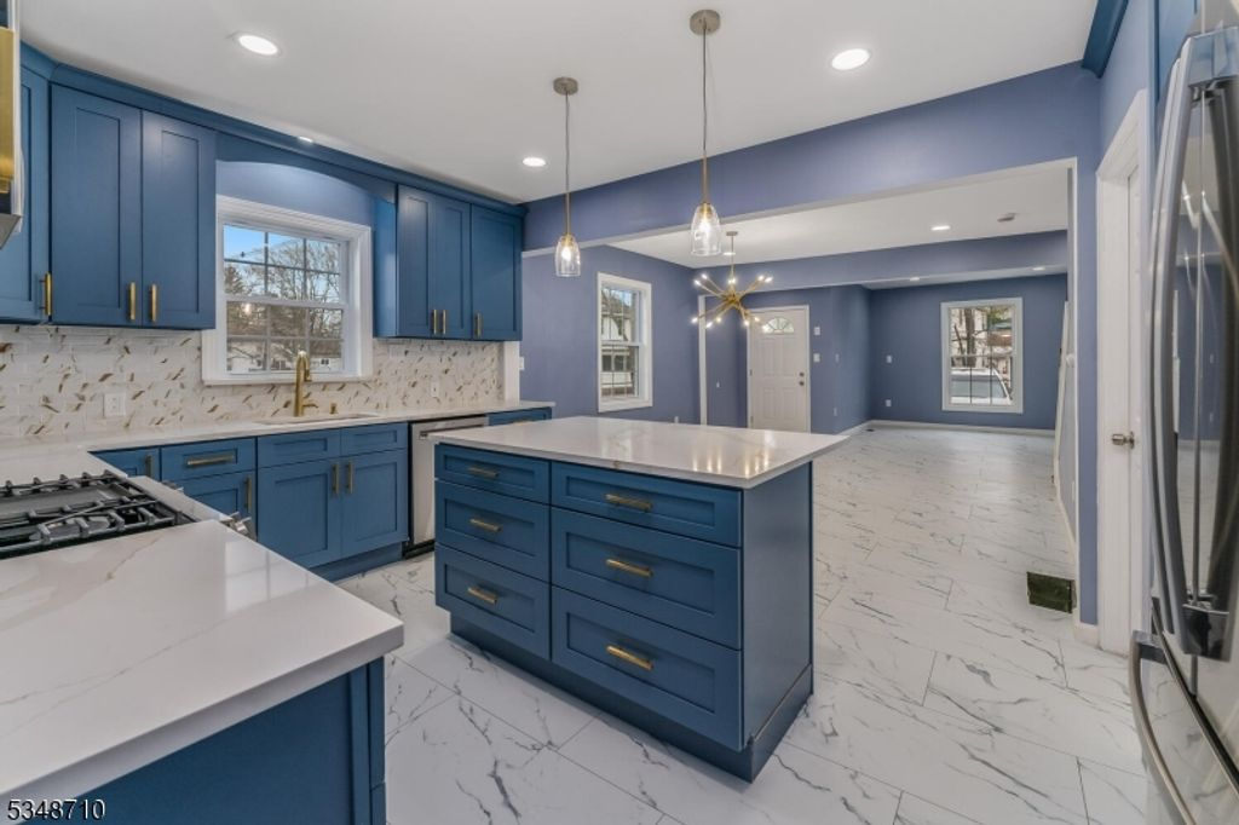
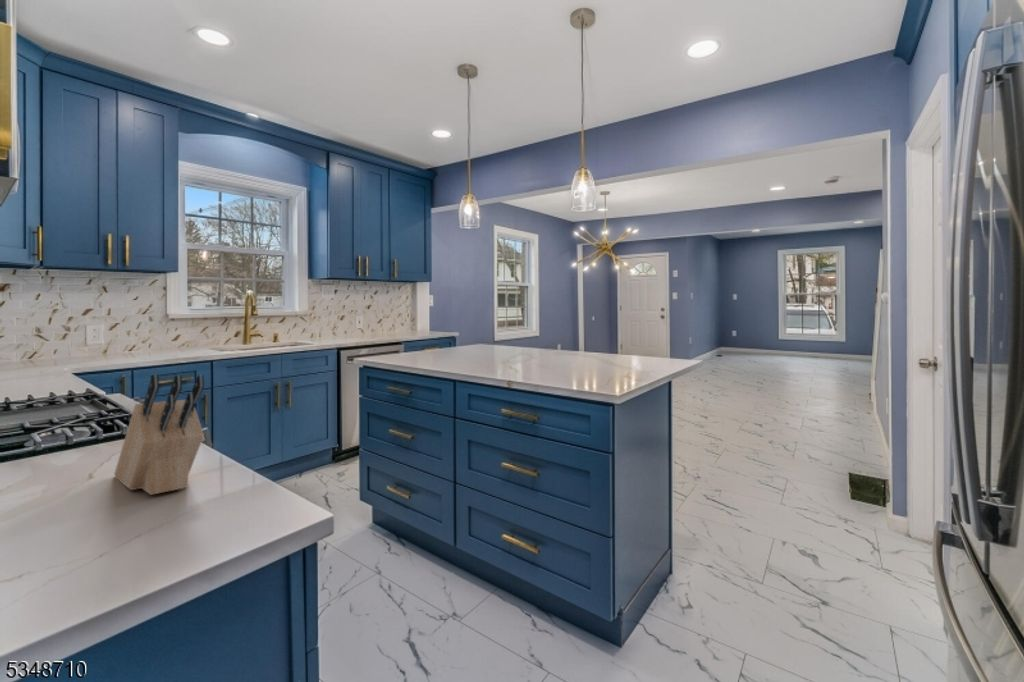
+ knife block [113,374,205,496]
